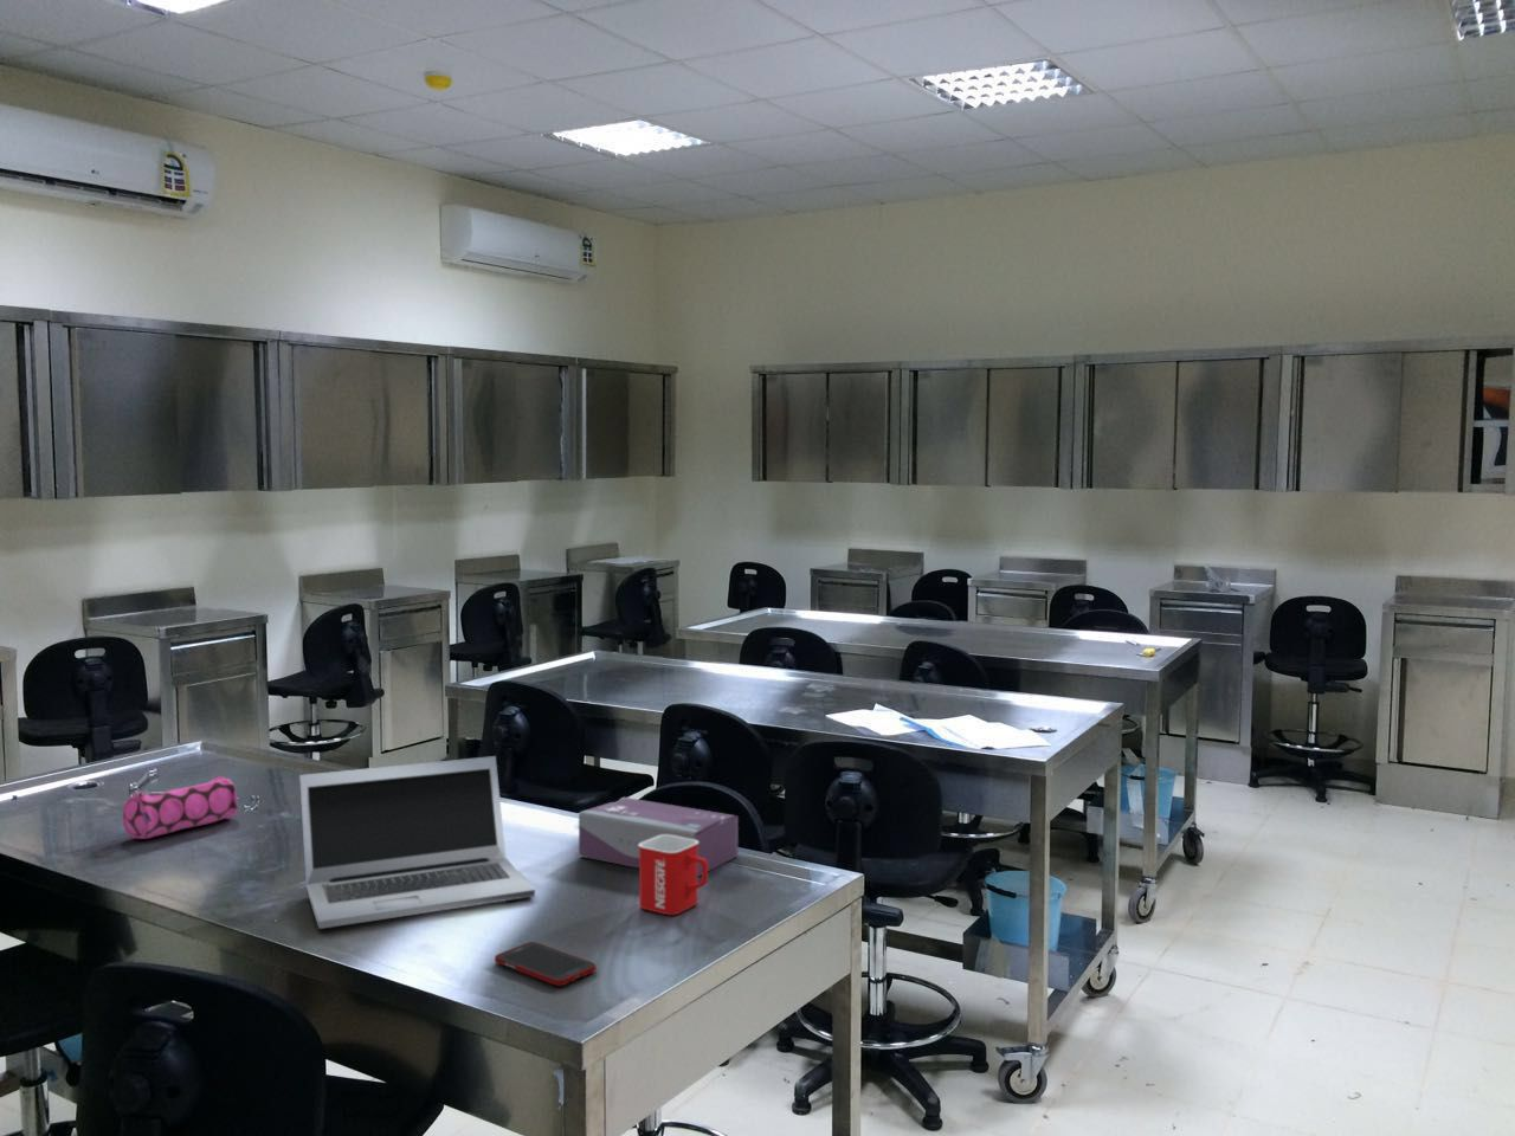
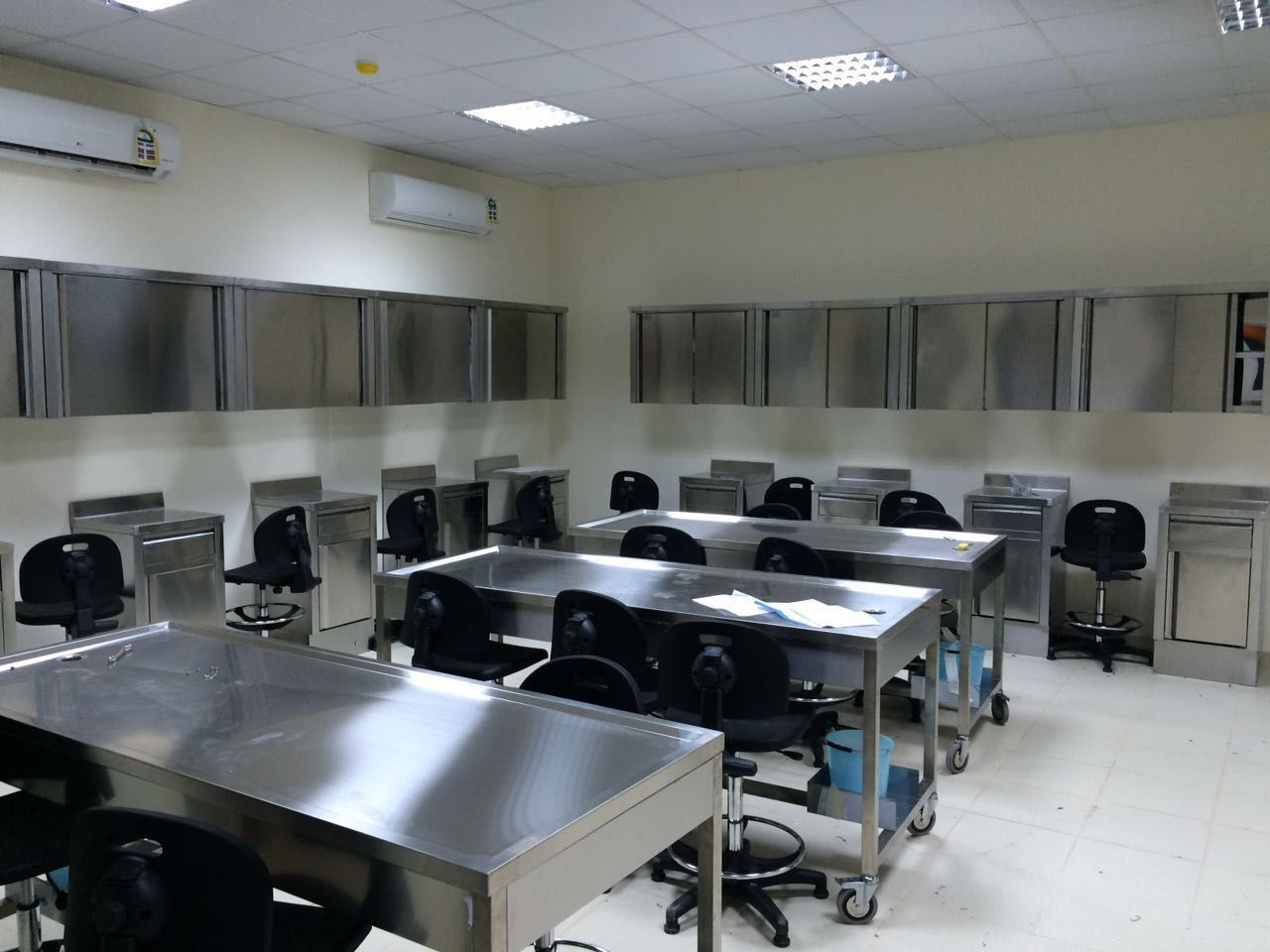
- mug [638,834,709,916]
- tissue box [577,796,740,878]
- pencil case [122,776,239,840]
- cell phone [494,940,598,987]
- laptop [298,755,536,930]
